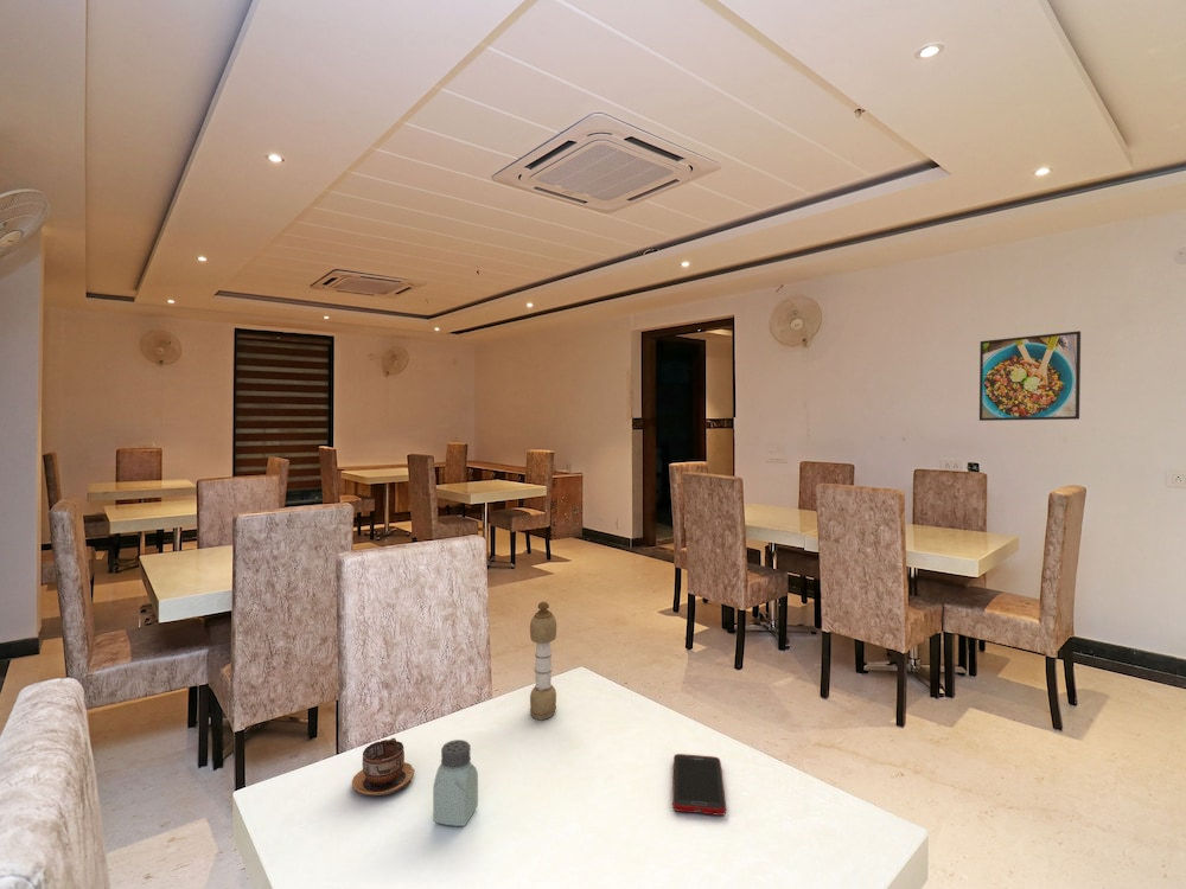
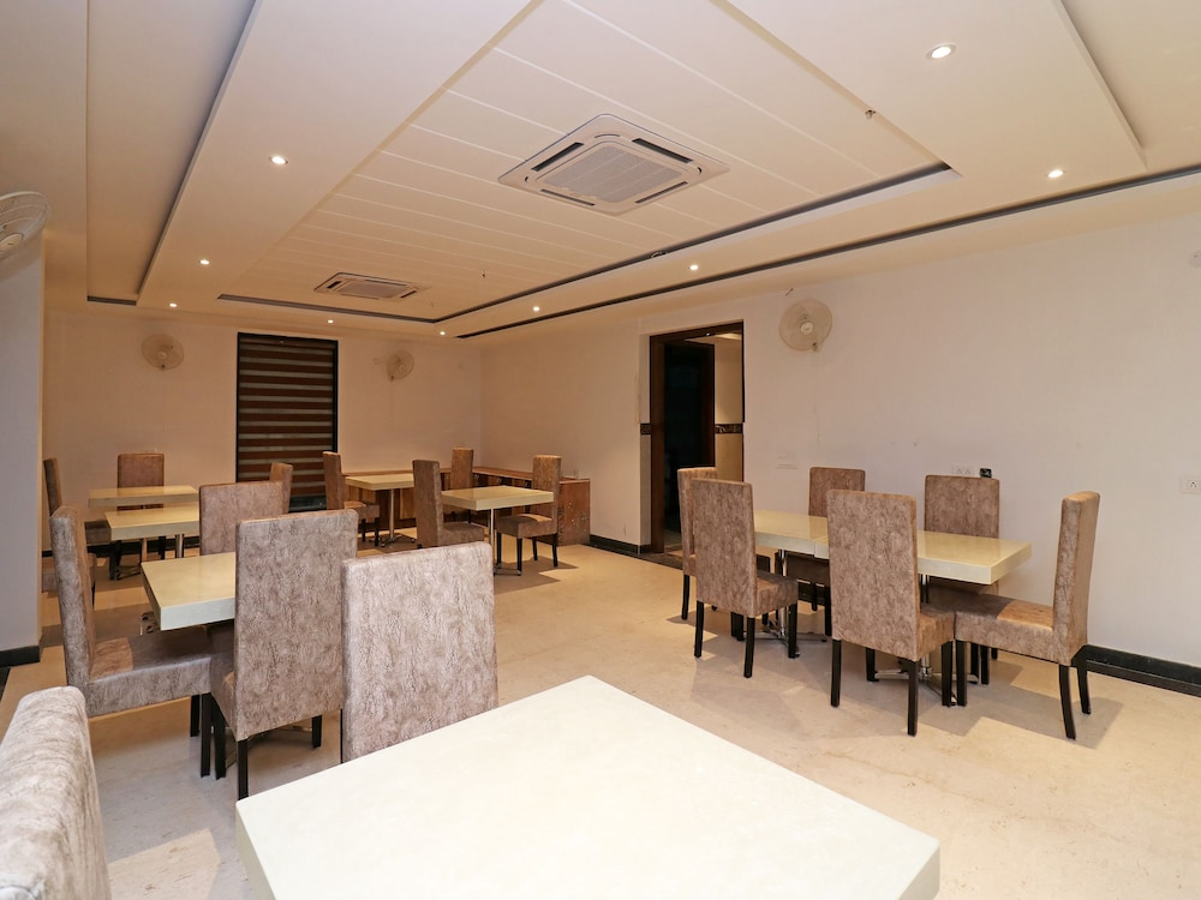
- saltshaker [432,738,479,827]
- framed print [978,330,1082,422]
- cup [351,737,416,797]
- cell phone [671,753,727,817]
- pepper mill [529,601,557,721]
